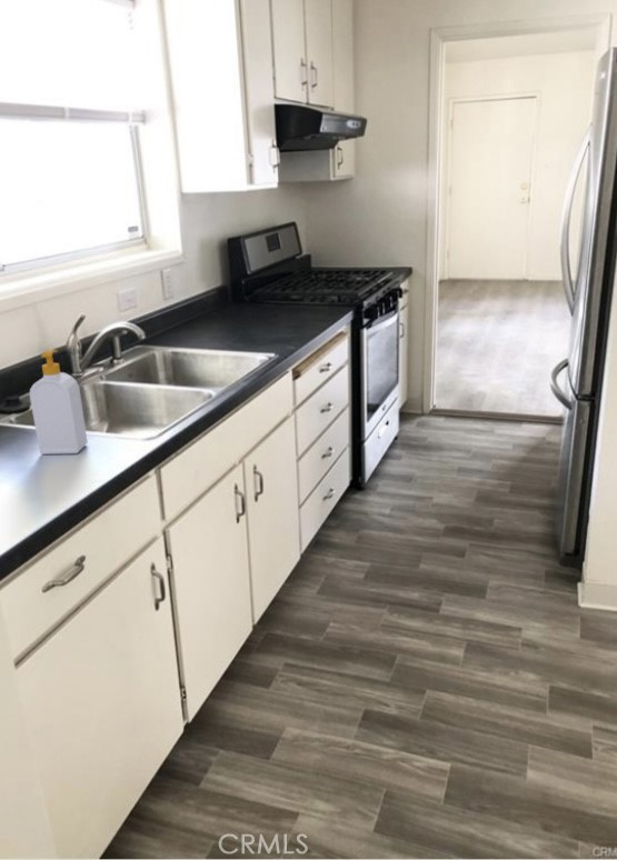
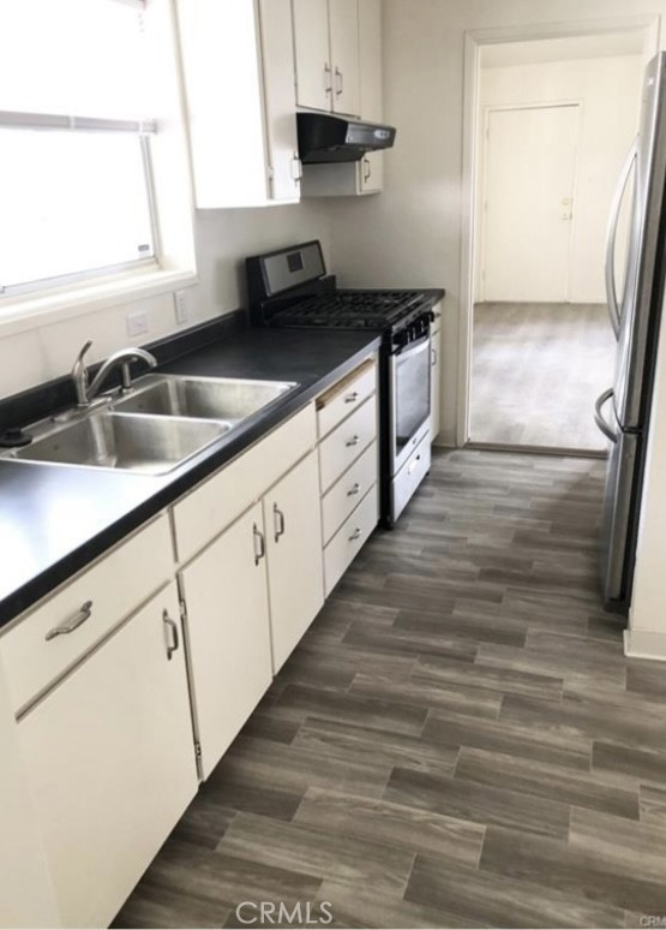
- soap bottle [29,349,89,456]
